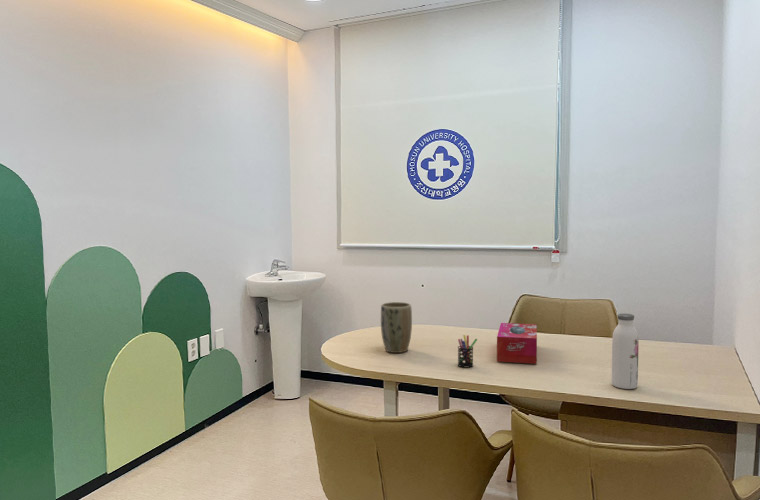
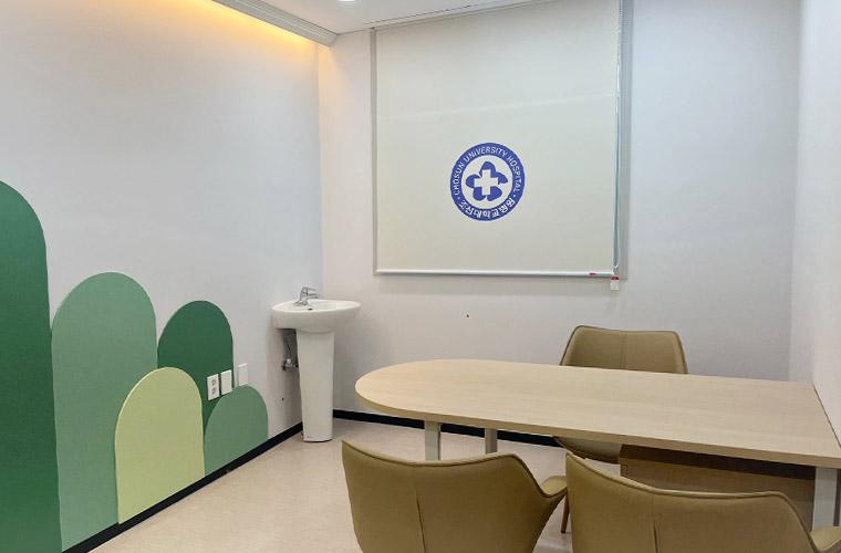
- plant pot [380,301,413,354]
- tissue box [496,322,538,365]
- pen holder [457,334,478,368]
- water bottle [611,313,640,390]
